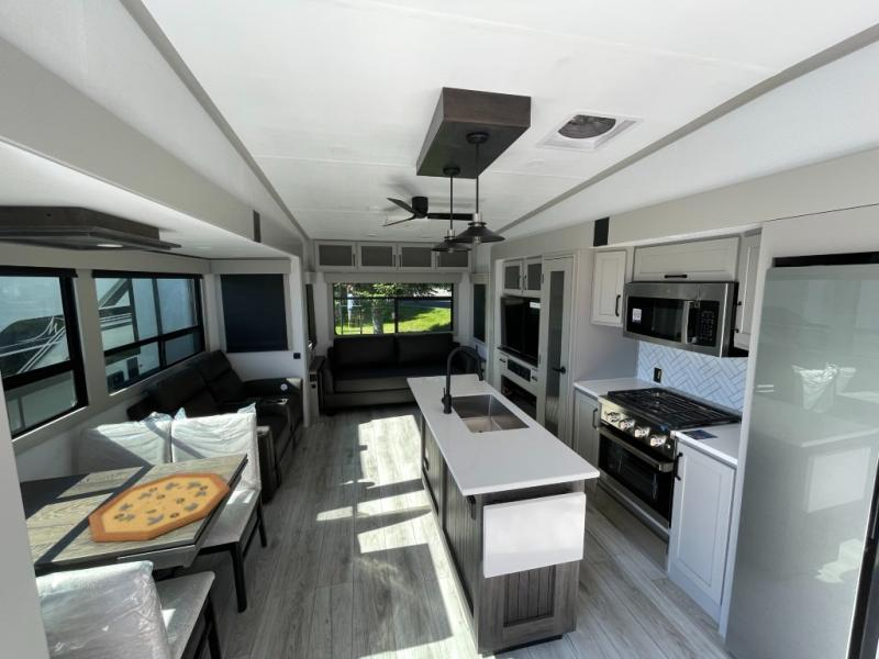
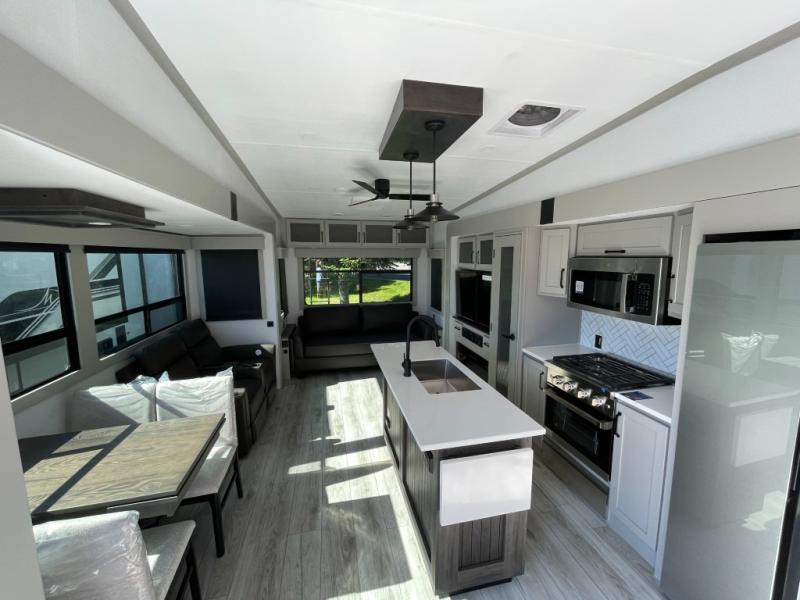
- decorative tray [88,471,231,543]
